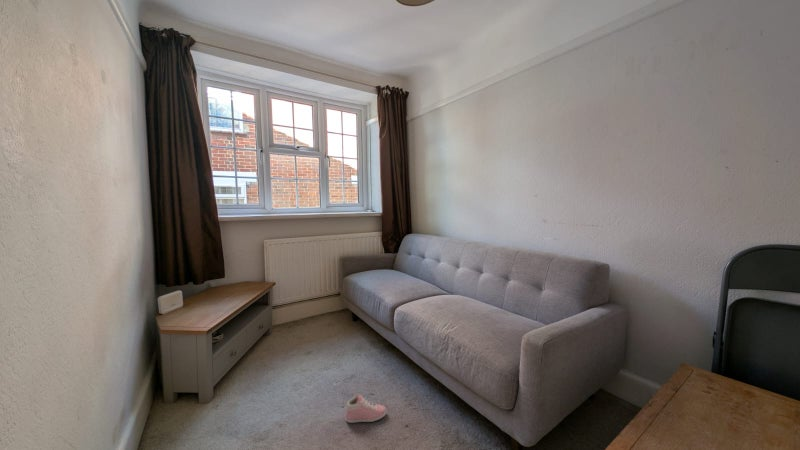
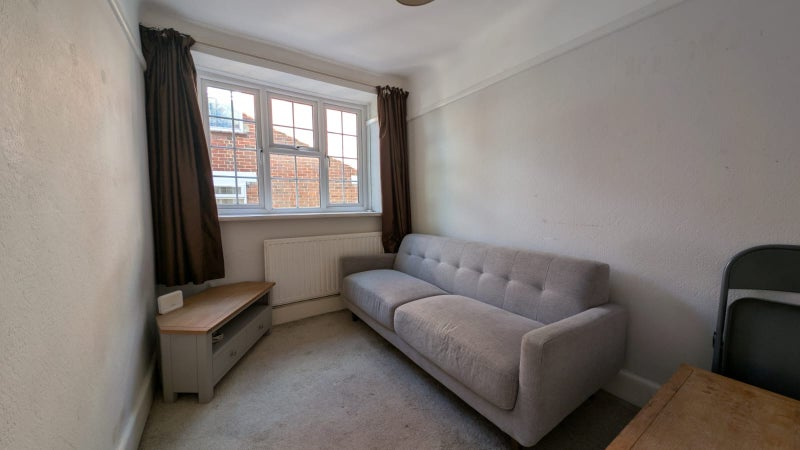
- sneaker [345,394,388,424]
